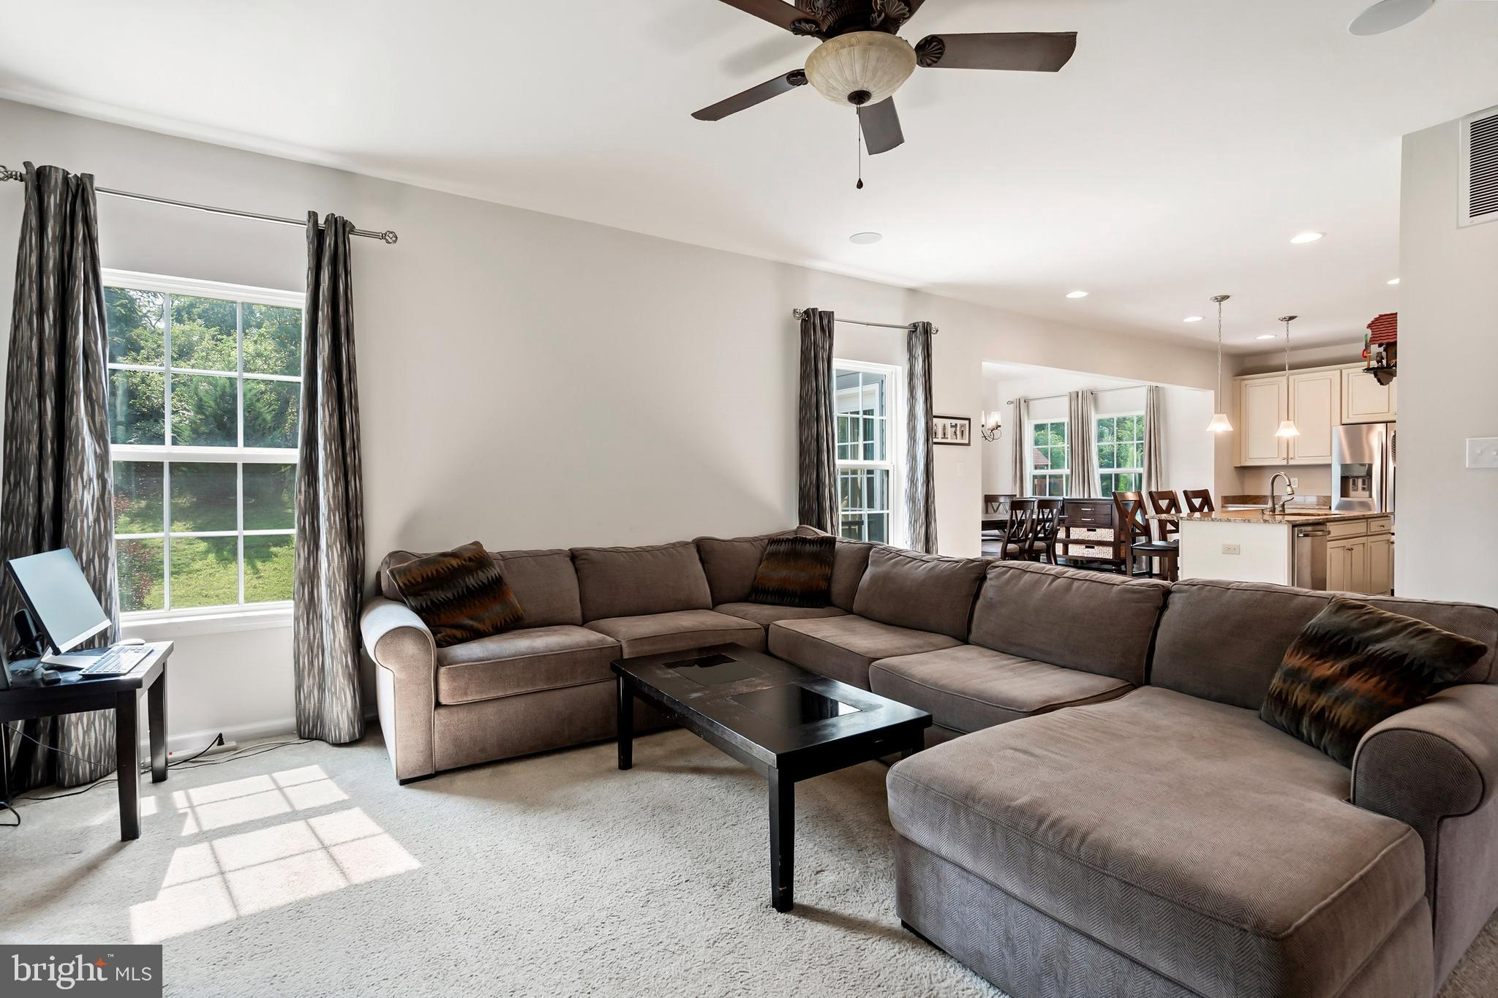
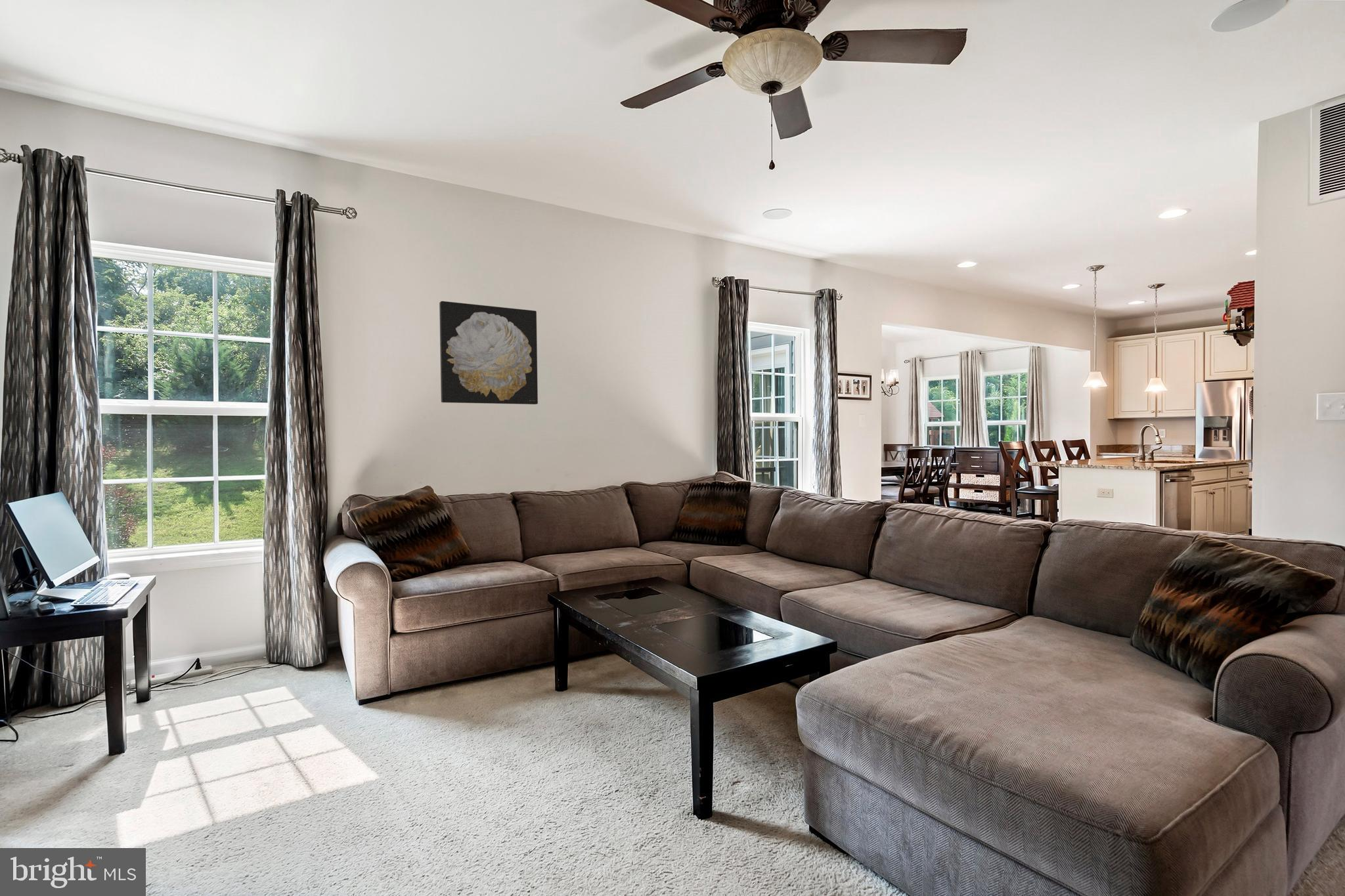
+ wall art [439,301,539,405]
